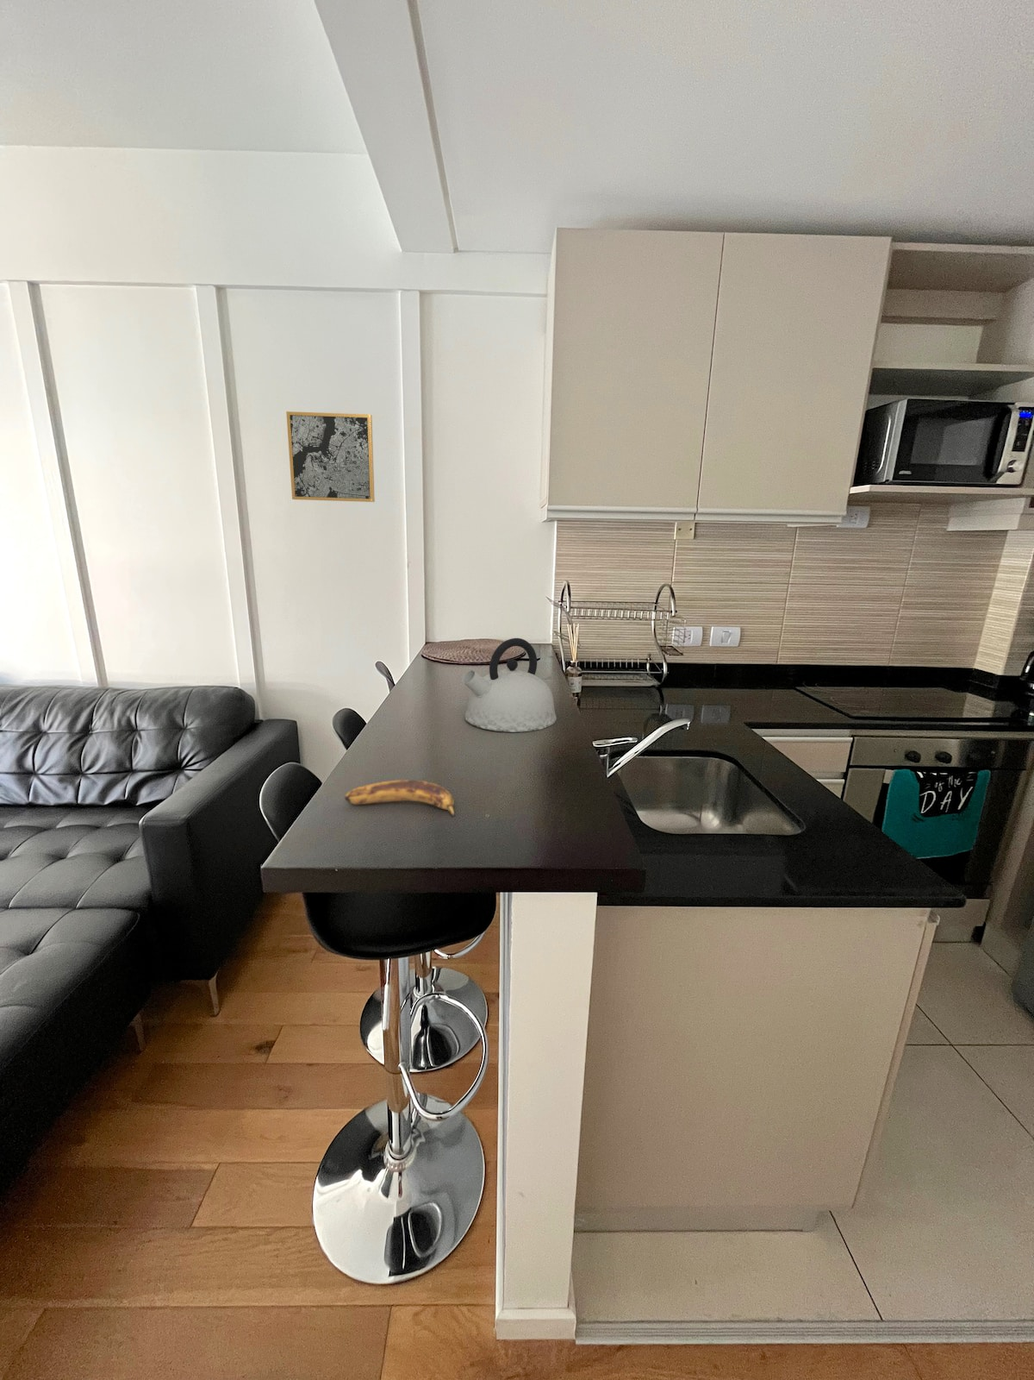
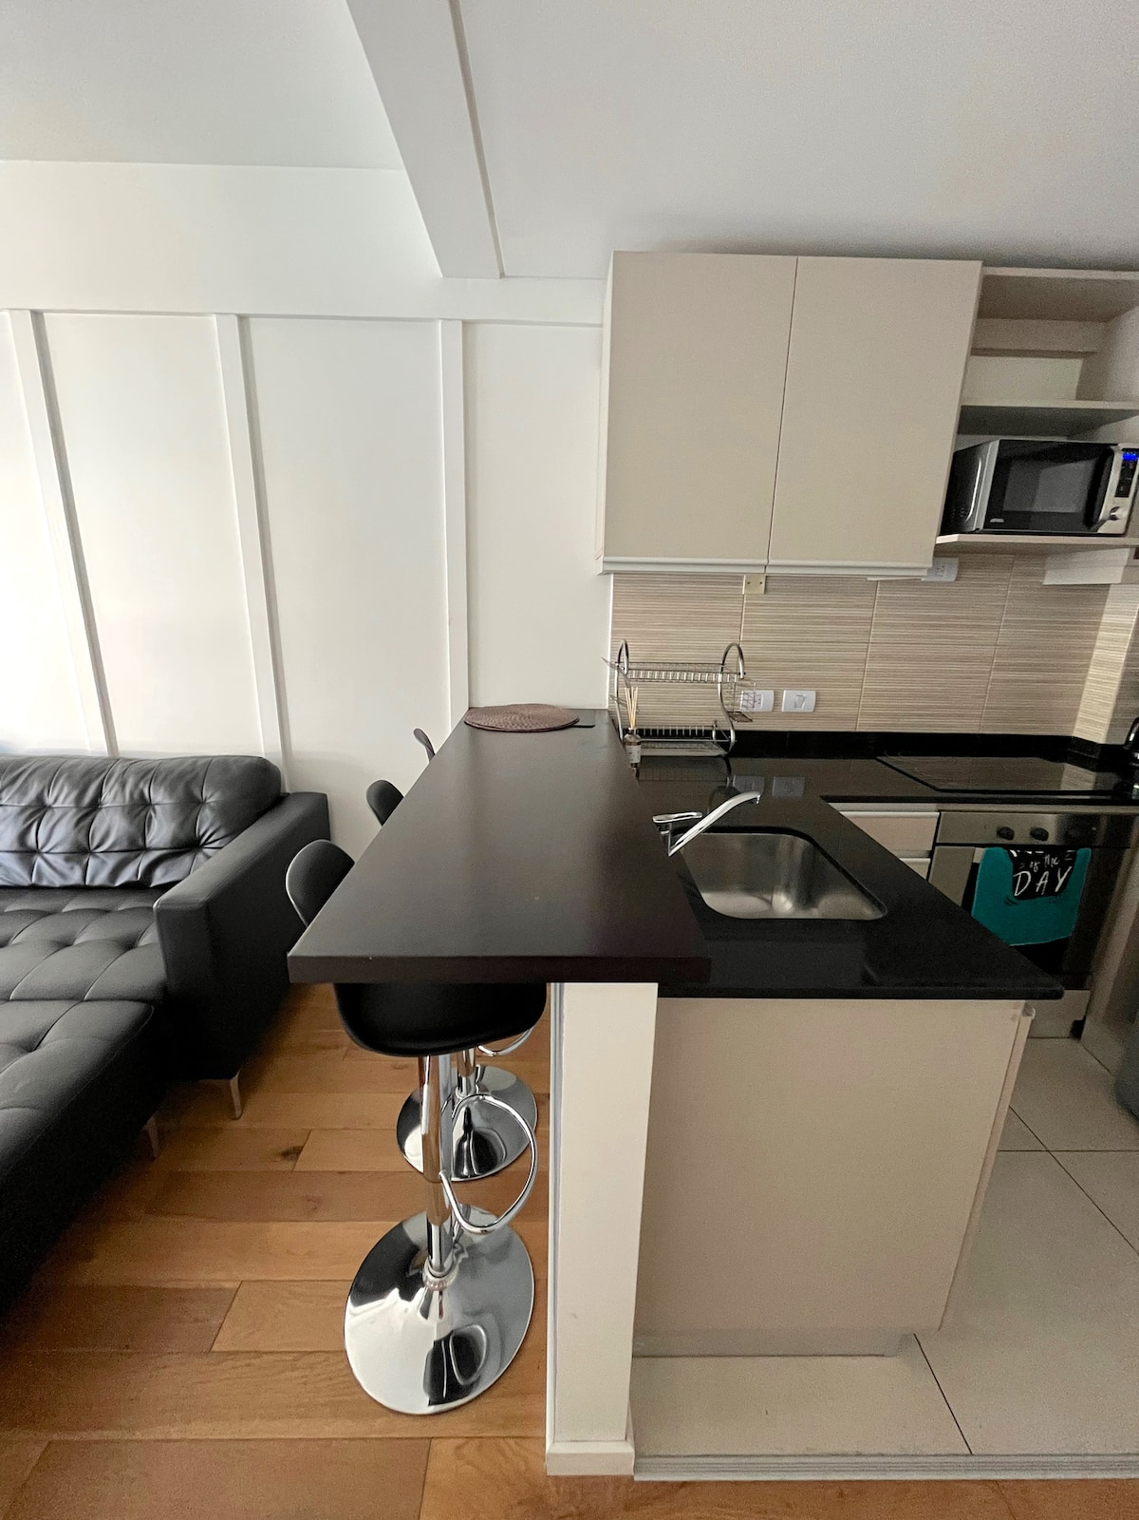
- banana [344,779,455,817]
- kettle [461,638,557,733]
- wall art [286,411,376,503]
